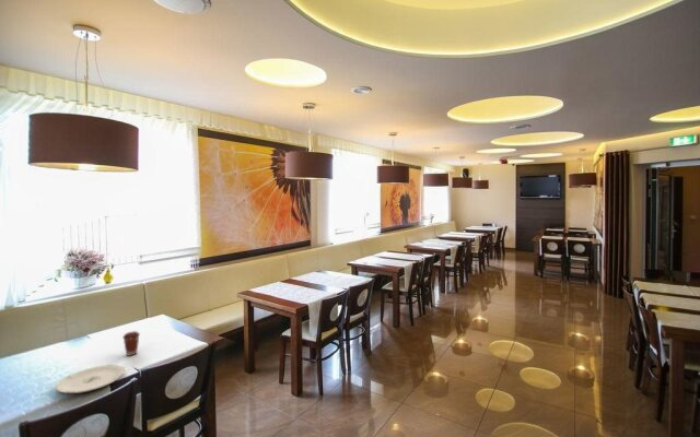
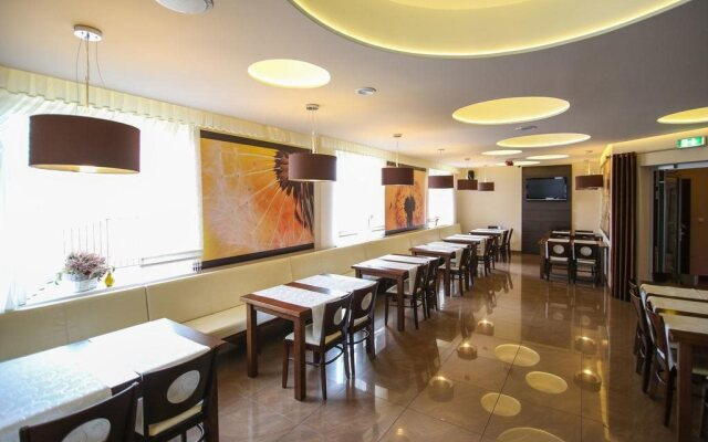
- plate [55,364,127,394]
- coffee cup [121,330,141,357]
